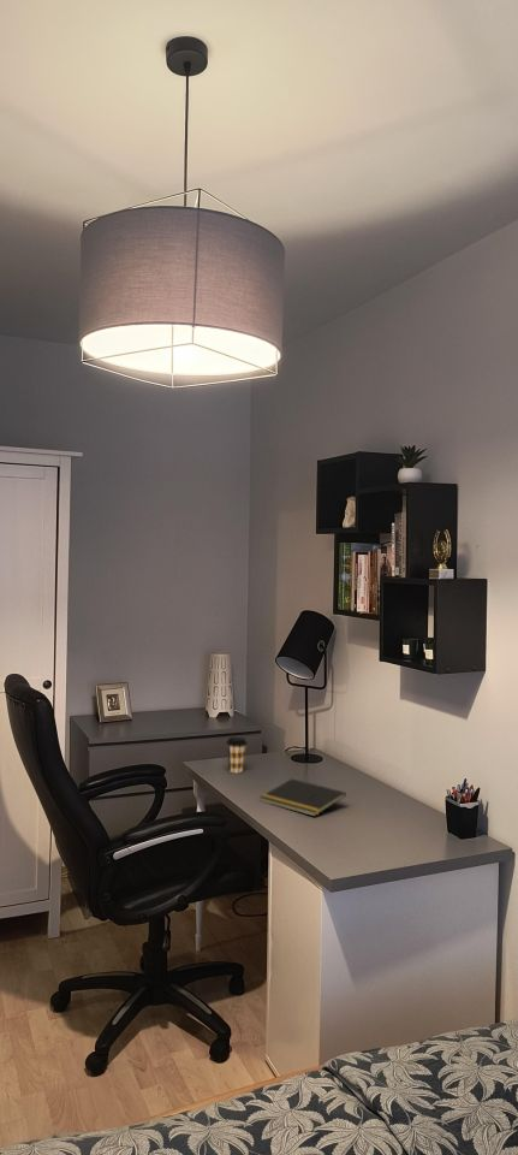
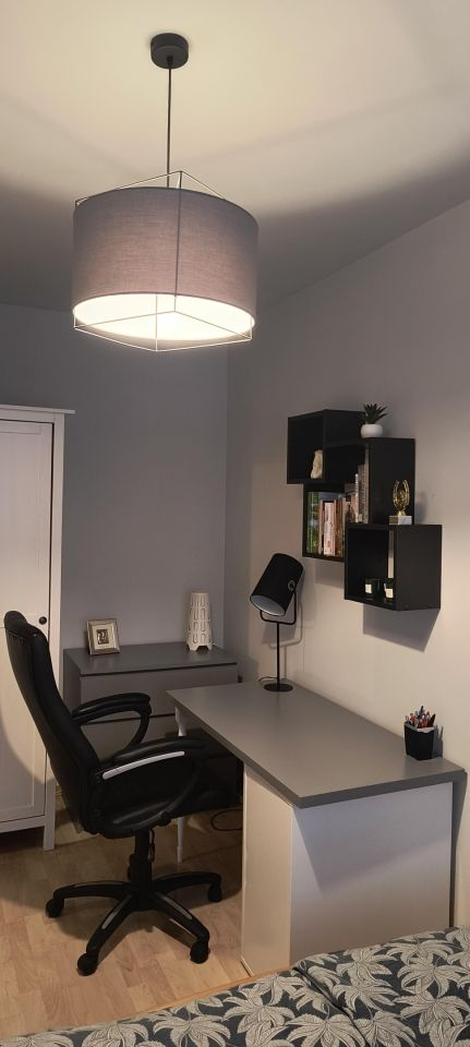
- coffee cup [225,736,248,774]
- notepad [258,777,347,818]
